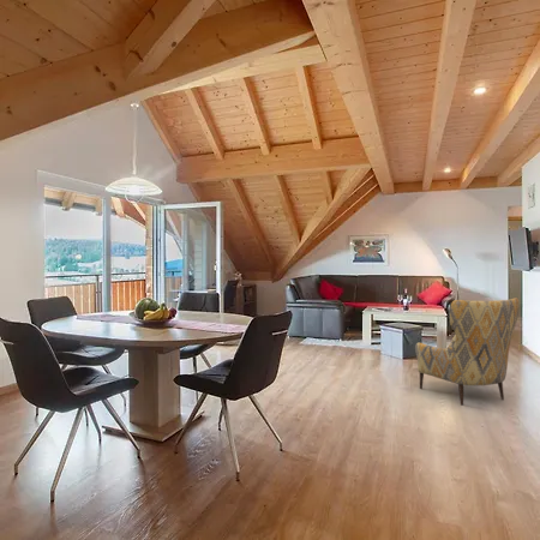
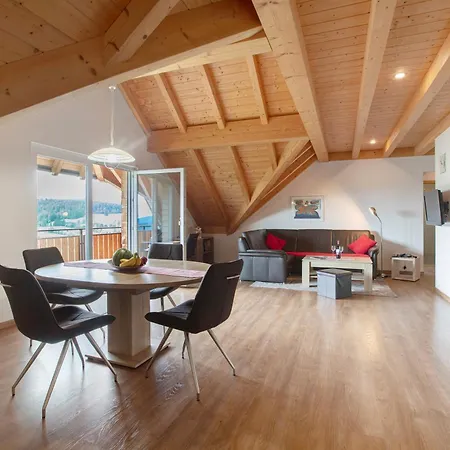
- armchair [414,296,520,406]
